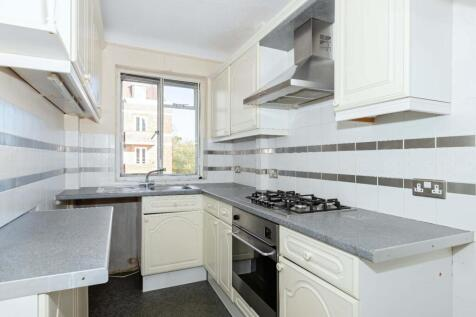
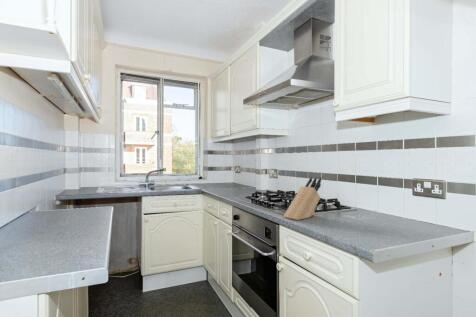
+ knife block [283,176,322,221]
